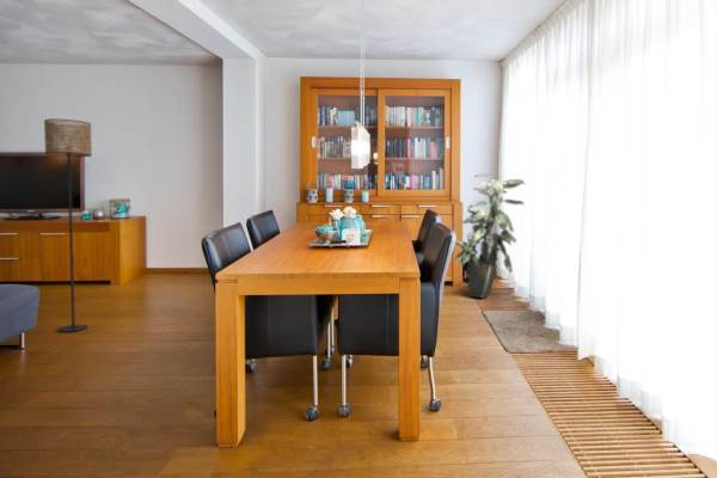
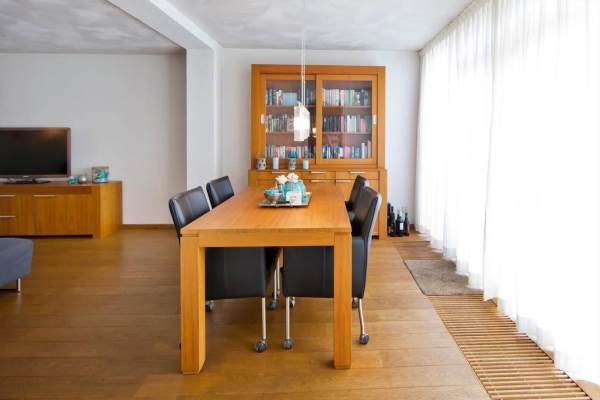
- floor lamp [43,118,93,333]
- indoor plant [453,172,526,300]
